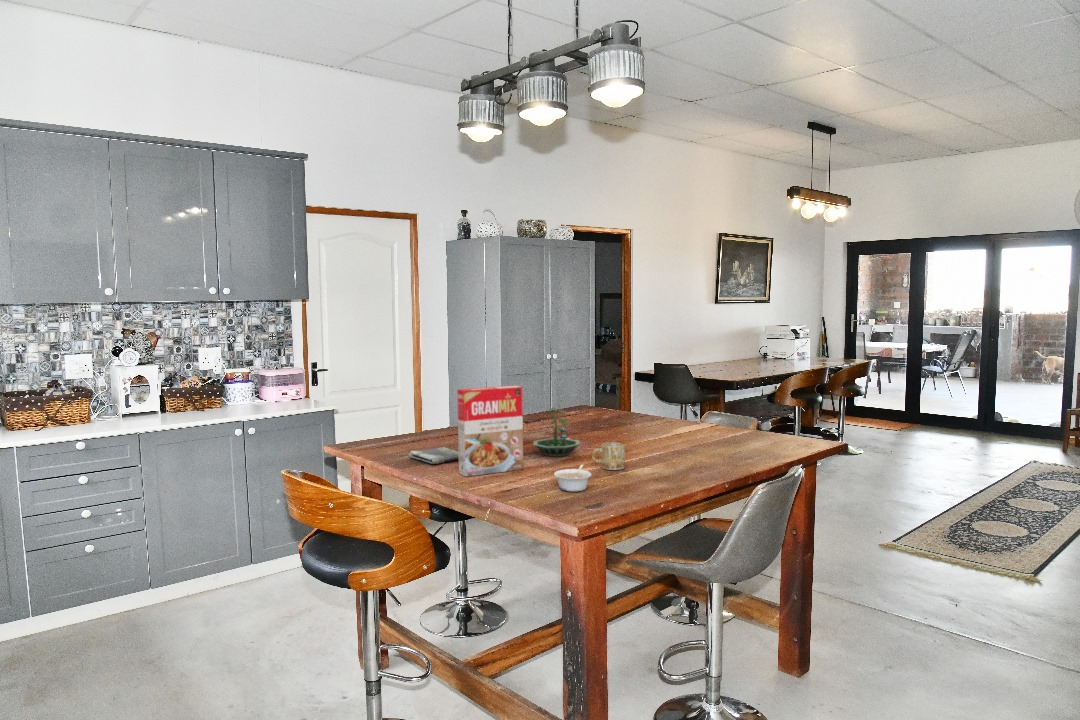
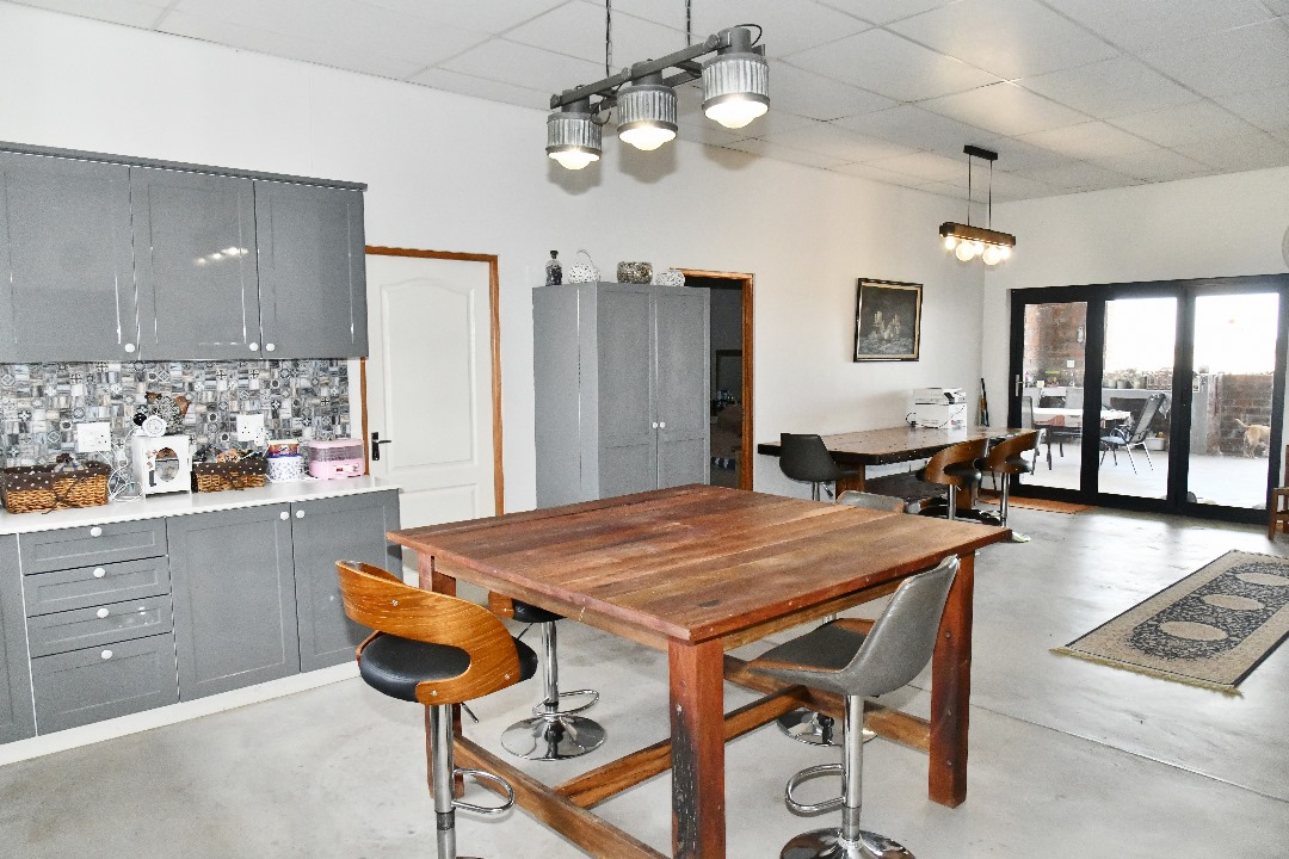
- terrarium [532,407,581,458]
- mug [591,441,626,471]
- cereal box [456,385,524,478]
- legume [553,464,593,493]
- dish towel [407,446,459,465]
